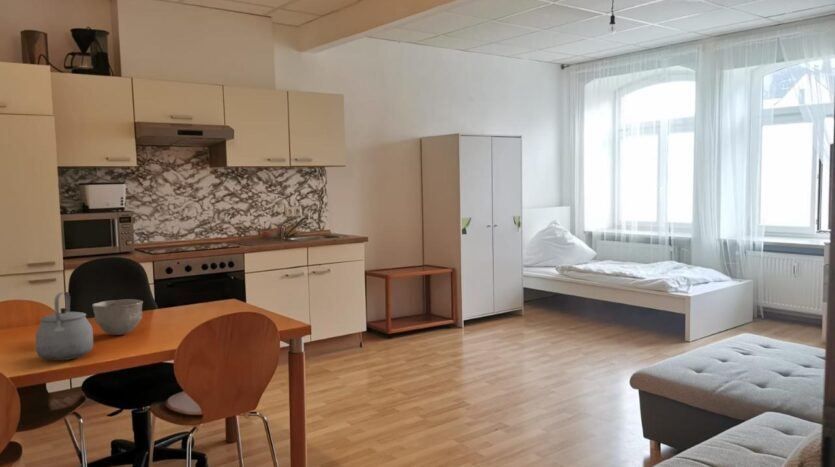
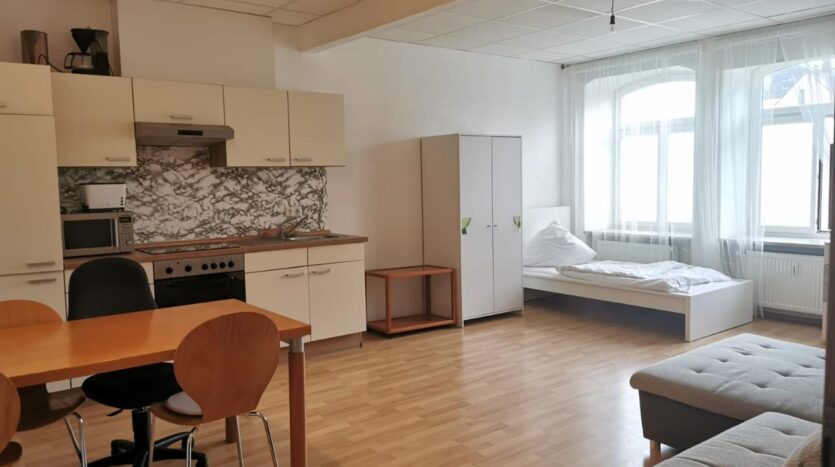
- tea kettle [35,291,94,362]
- bowl [91,298,144,336]
